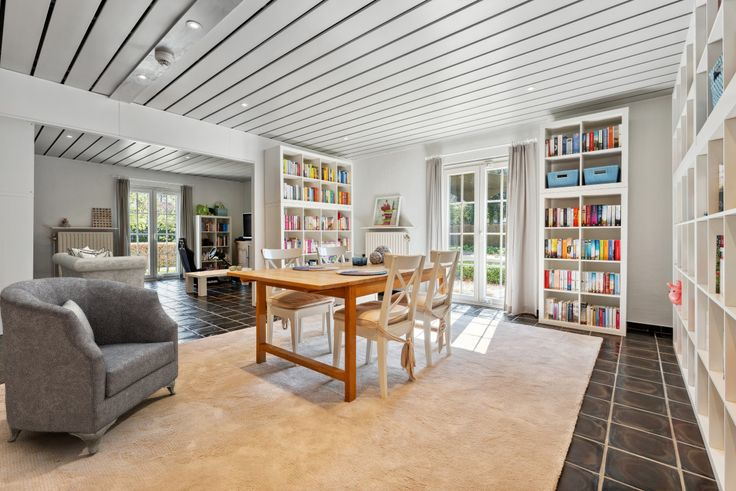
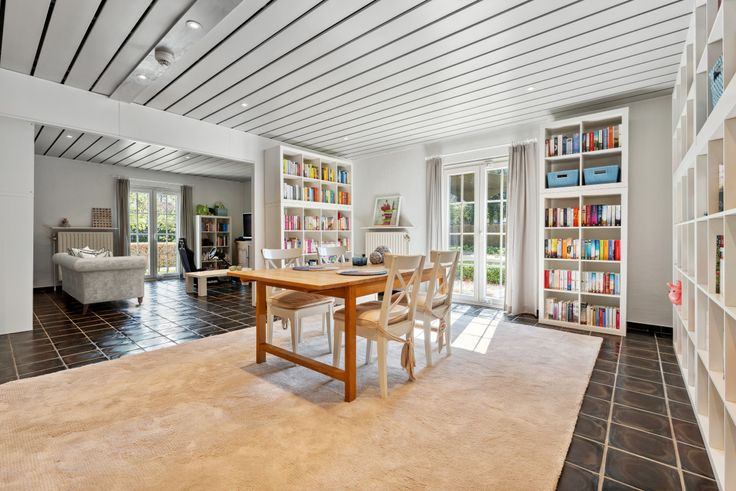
- armchair [0,276,179,455]
